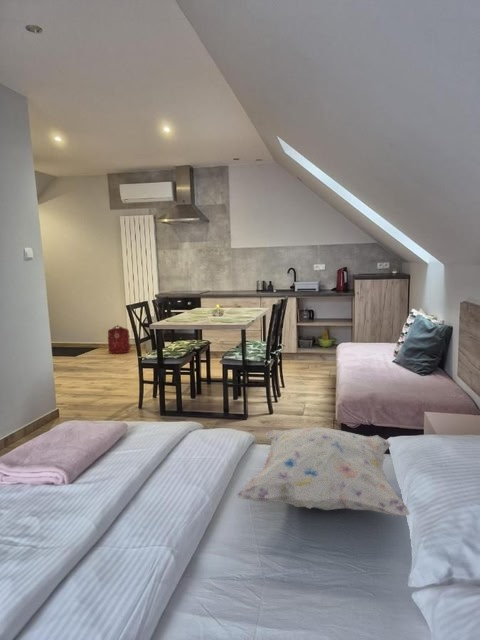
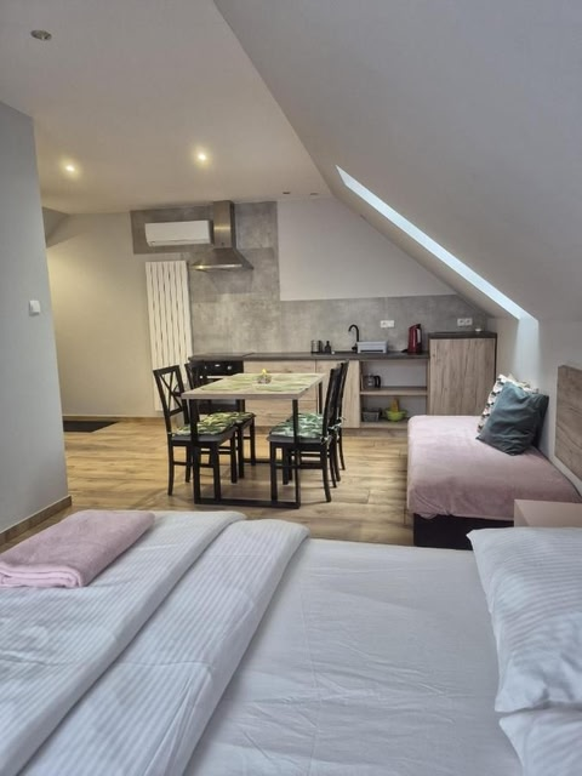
- decorative pillow [235,426,411,517]
- backpack [107,324,132,354]
